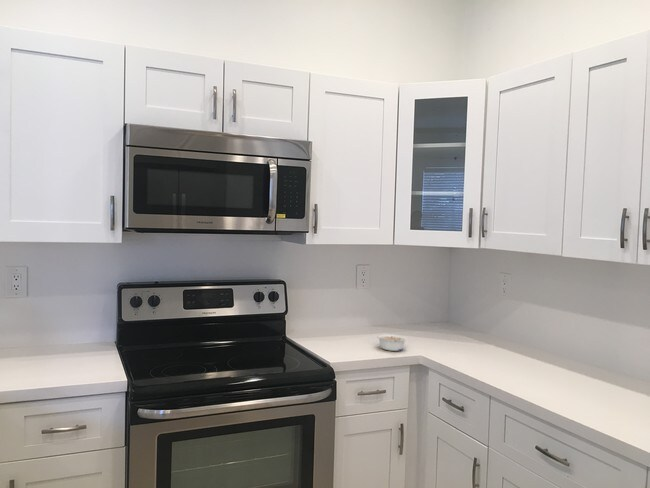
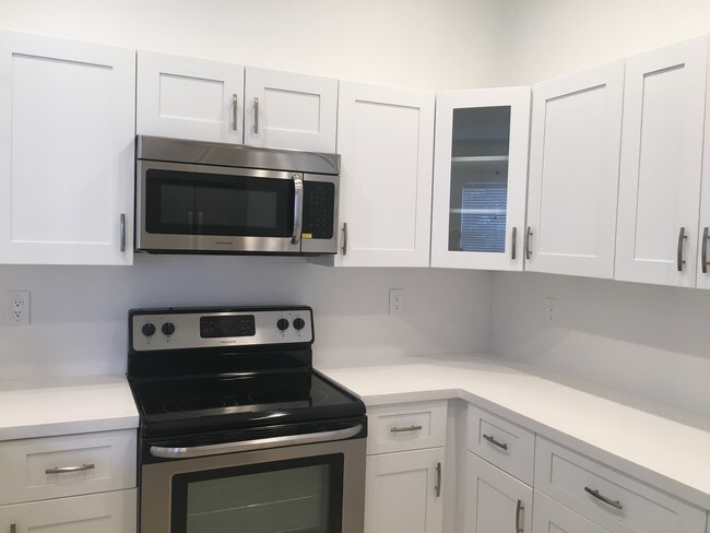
- legume [376,333,408,352]
